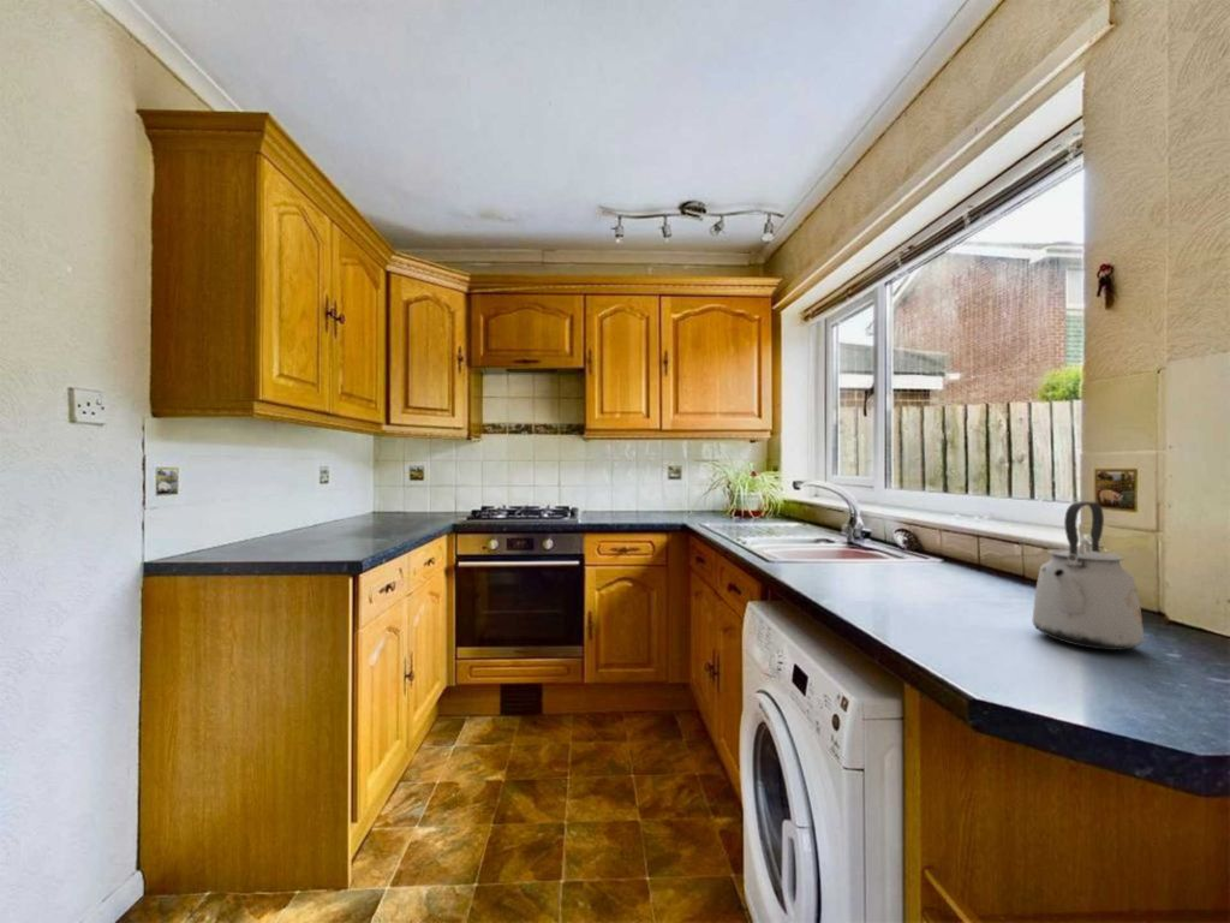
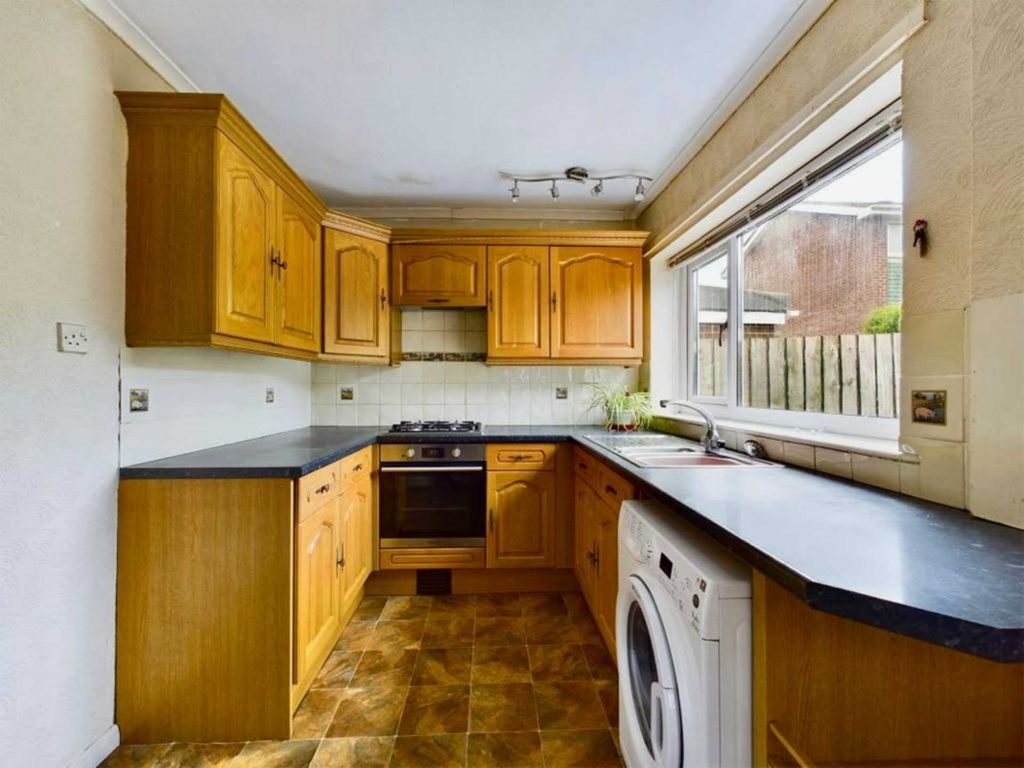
- kettle [1032,500,1145,651]
